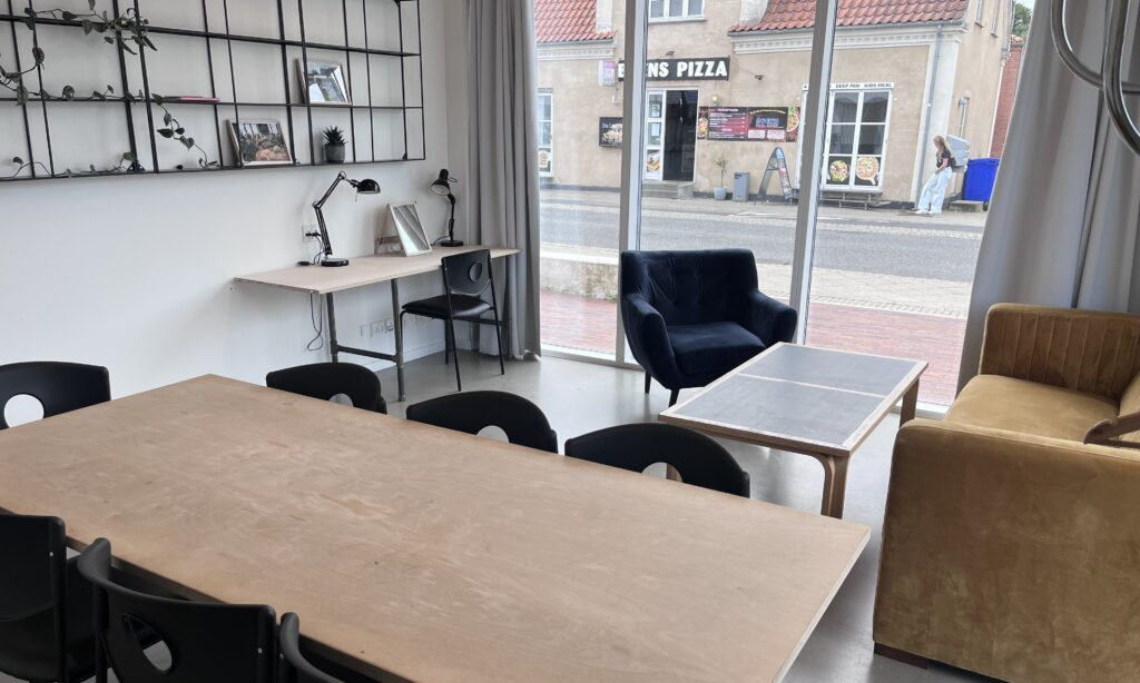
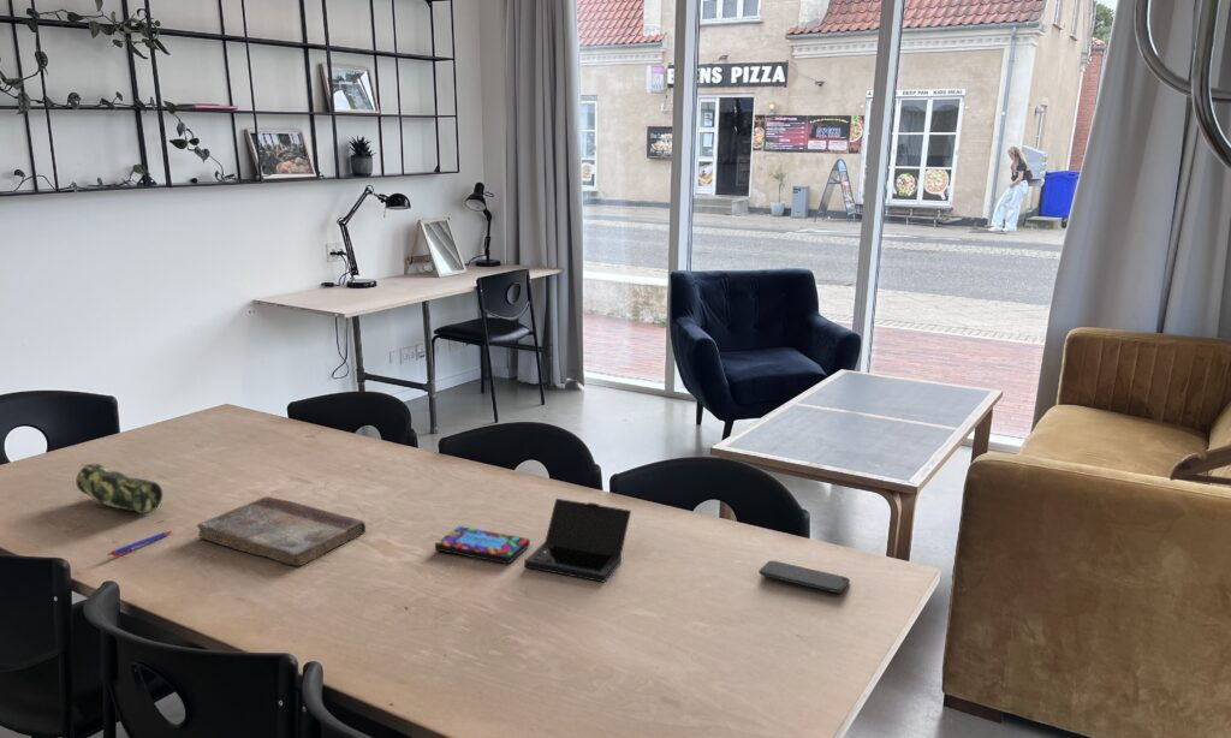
+ pencil case [75,463,163,514]
+ pen [107,530,173,558]
+ book [196,495,367,567]
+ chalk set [434,498,632,584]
+ smartphone [757,560,851,594]
